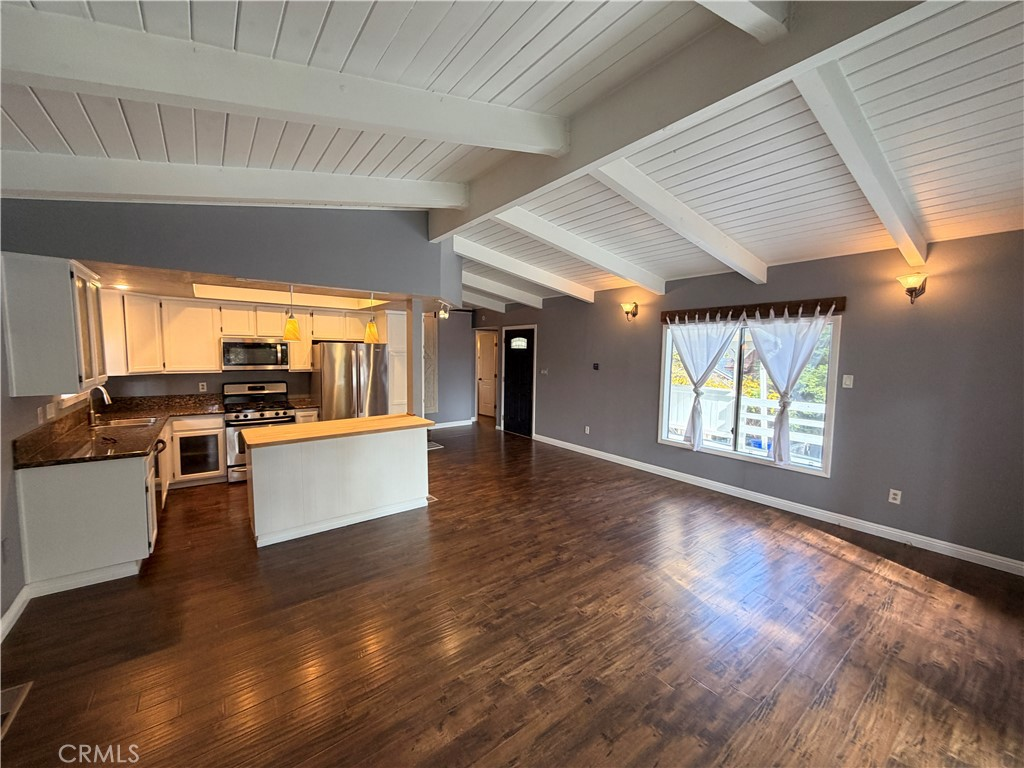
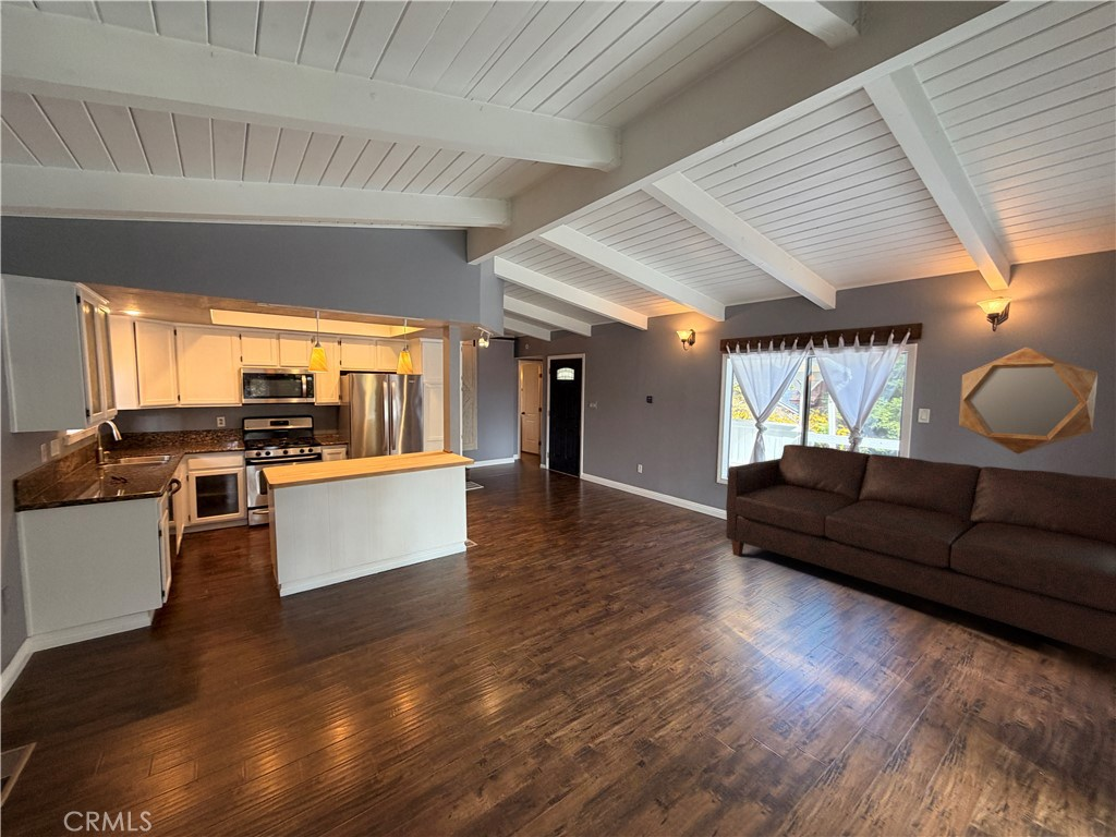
+ sofa [725,444,1116,659]
+ home mirror [958,347,1099,456]
